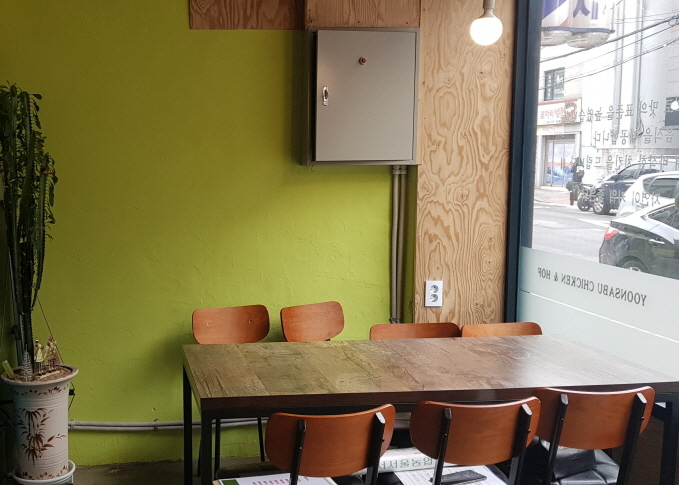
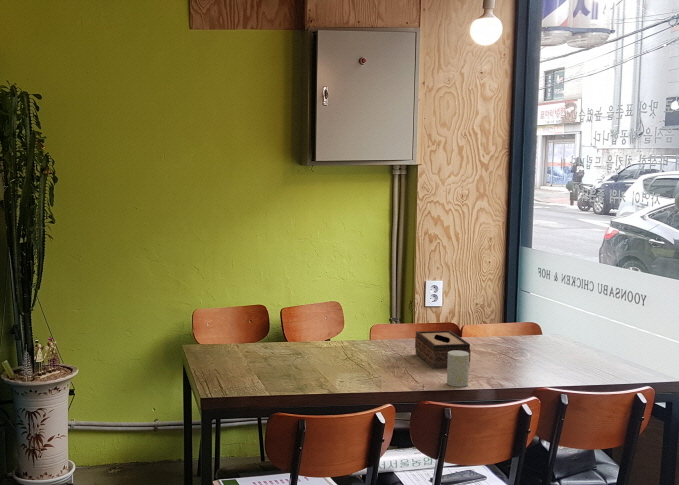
+ cup [446,350,470,388]
+ tissue box [414,330,472,370]
